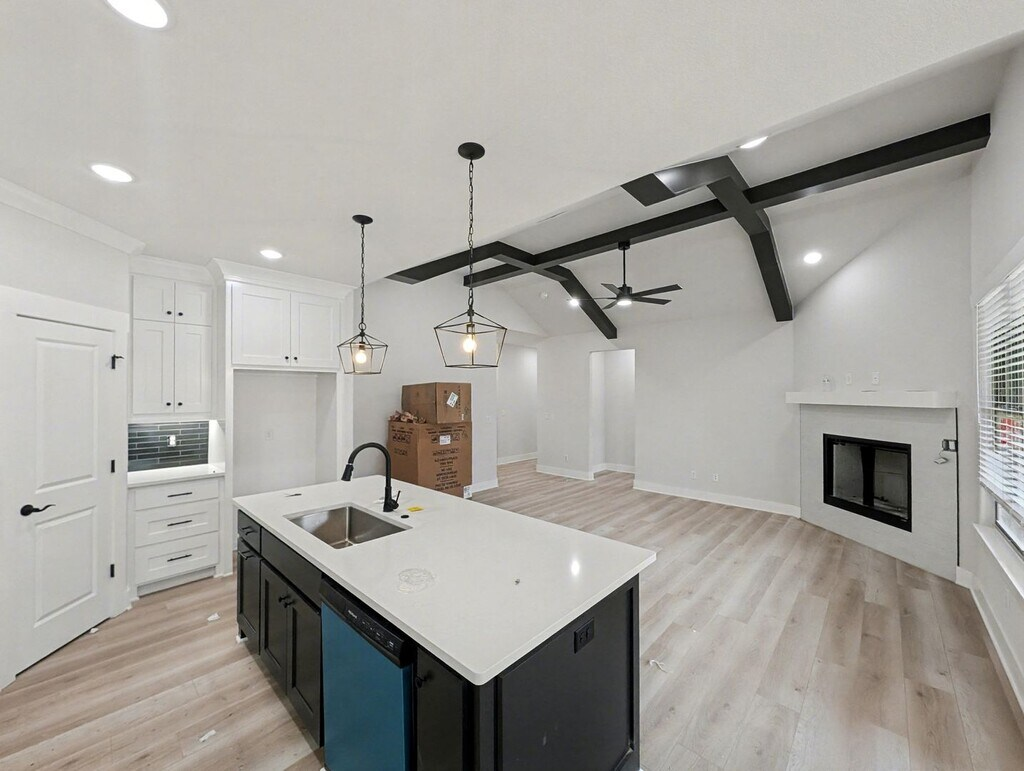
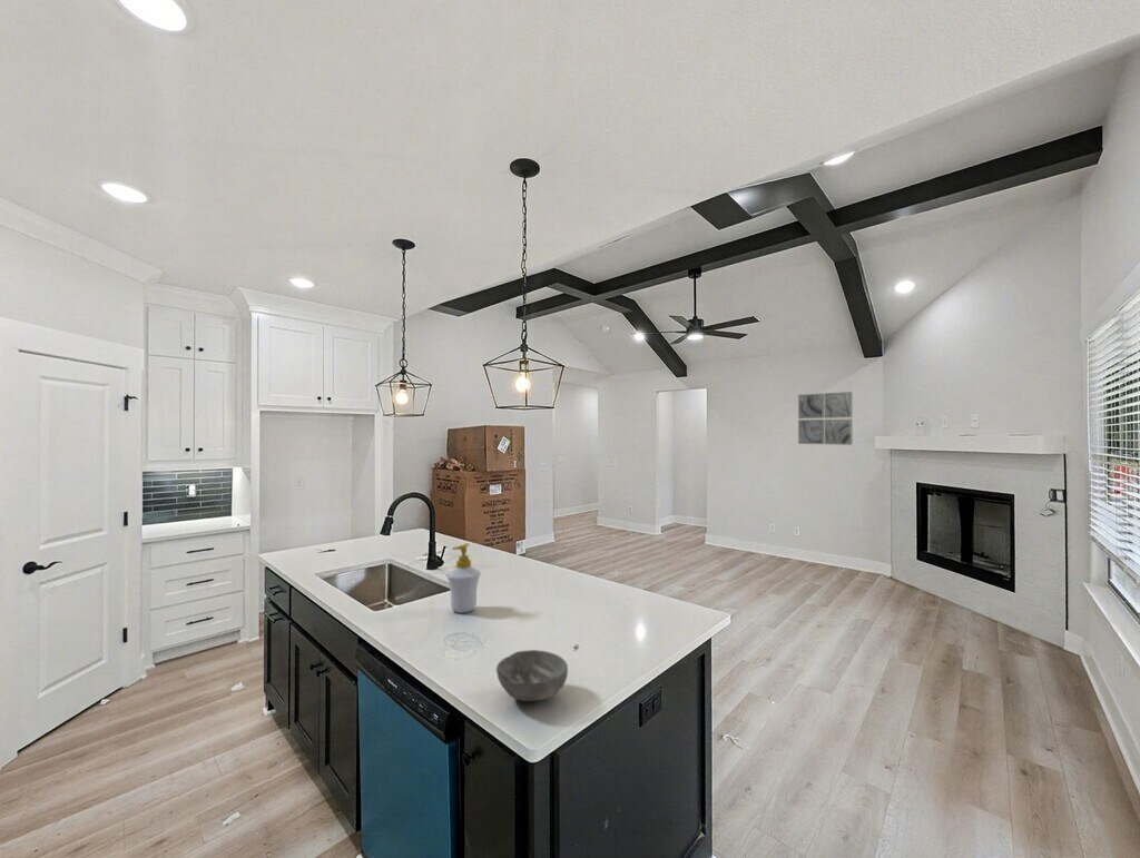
+ bowl [495,649,569,702]
+ soap bottle [445,542,482,614]
+ wall art [797,391,853,446]
